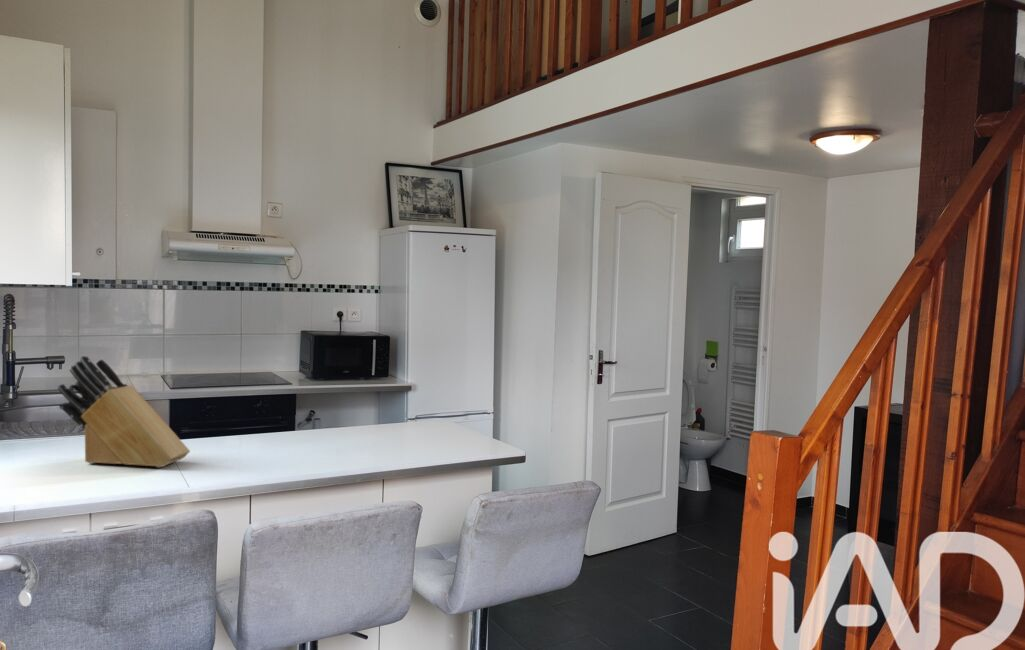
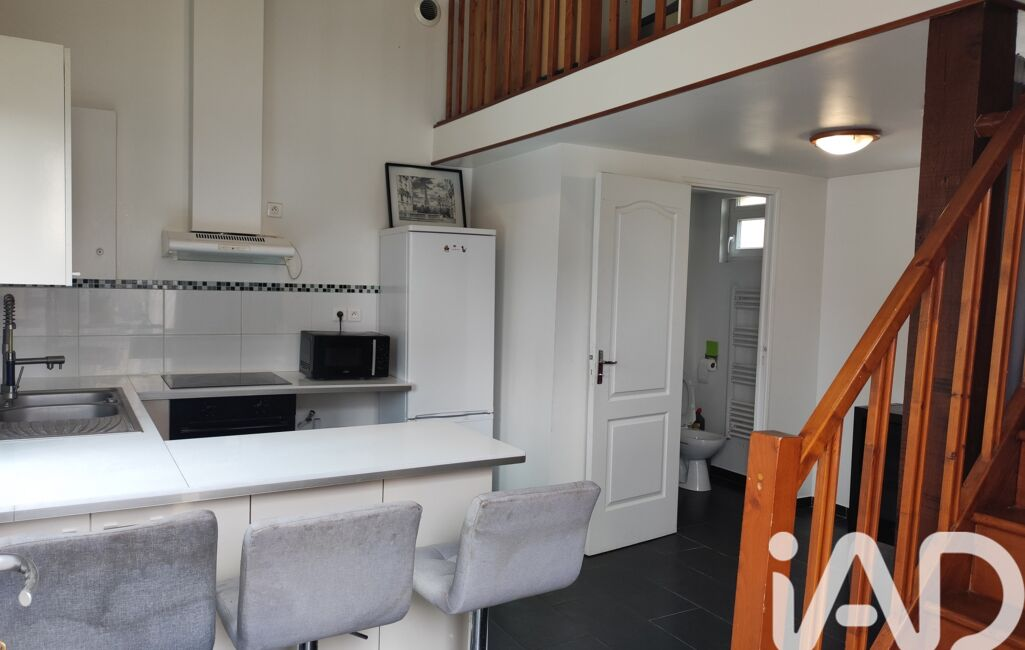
- knife block [57,355,191,468]
